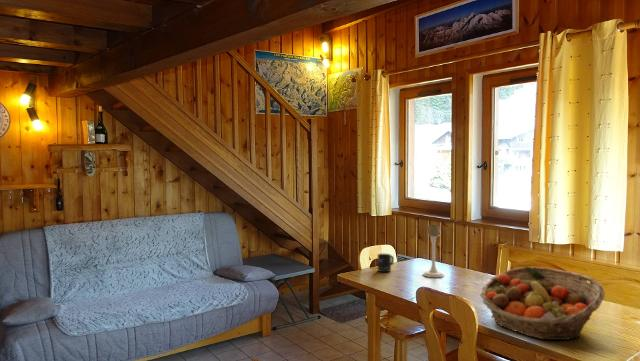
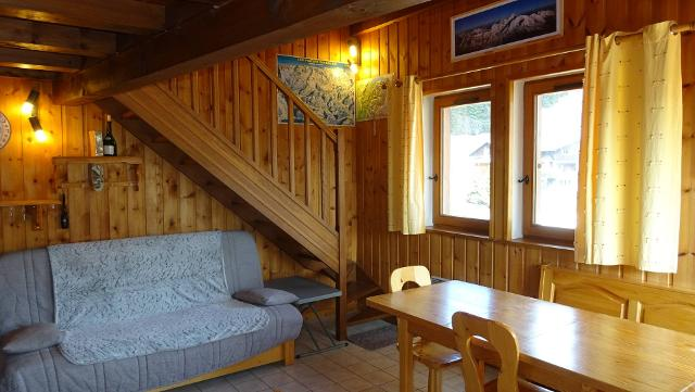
- candle holder [422,224,445,278]
- fruit basket [479,266,606,341]
- mug [377,253,395,273]
